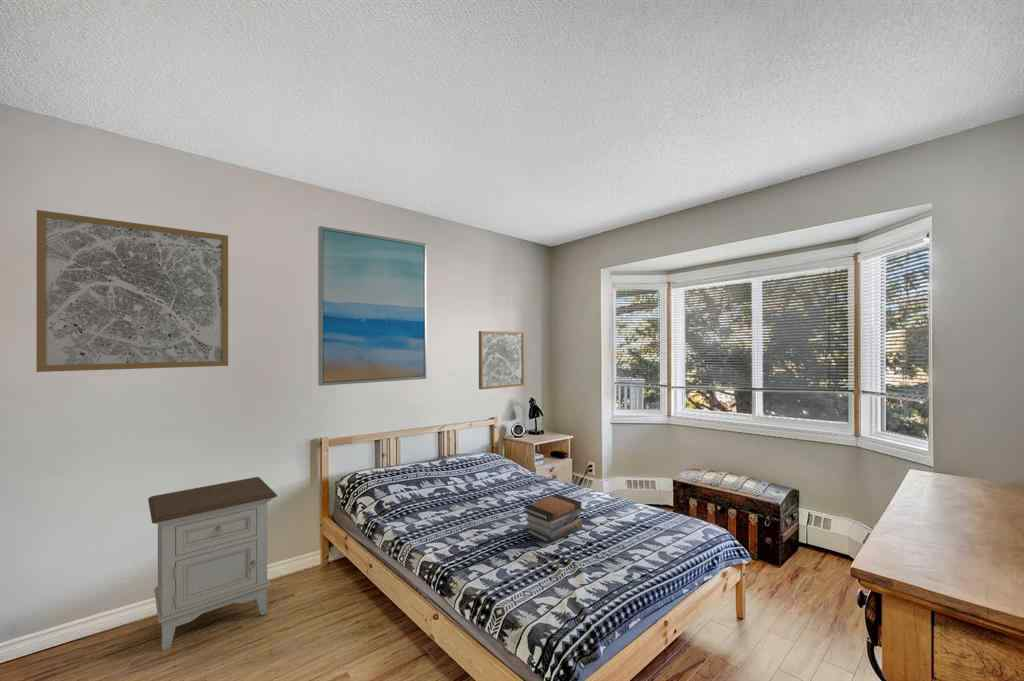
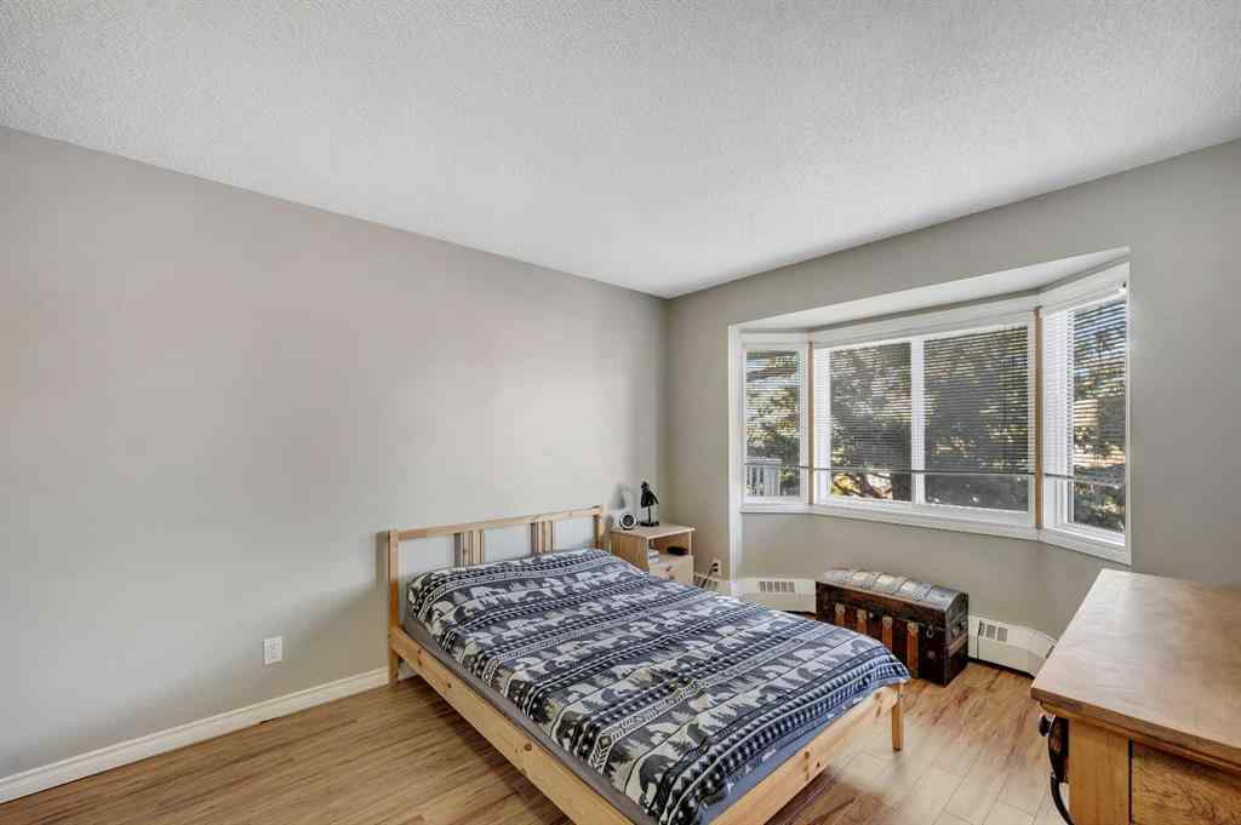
- wall art [317,225,428,387]
- wall art [35,209,229,373]
- book stack [523,493,583,544]
- wall art [478,330,525,391]
- nightstand [147,476,278,652]
